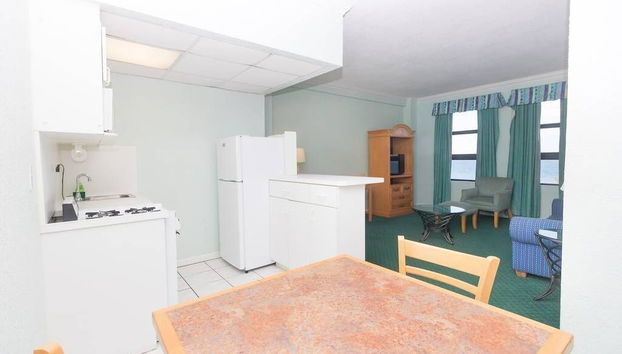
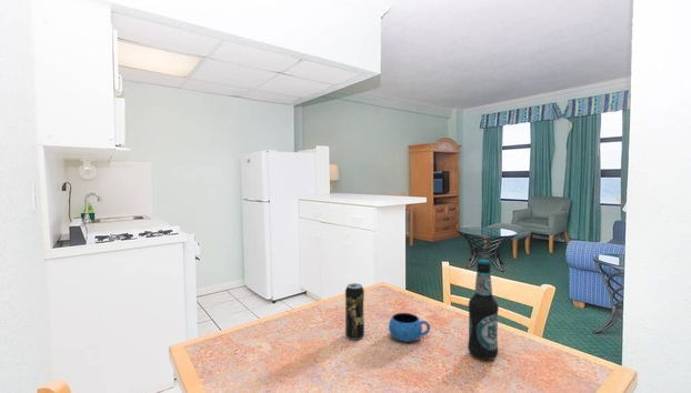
+ mug [388,312,431,343]
+ beverage can [344,282,365,341]
+ bottle [467,259,500,361]
